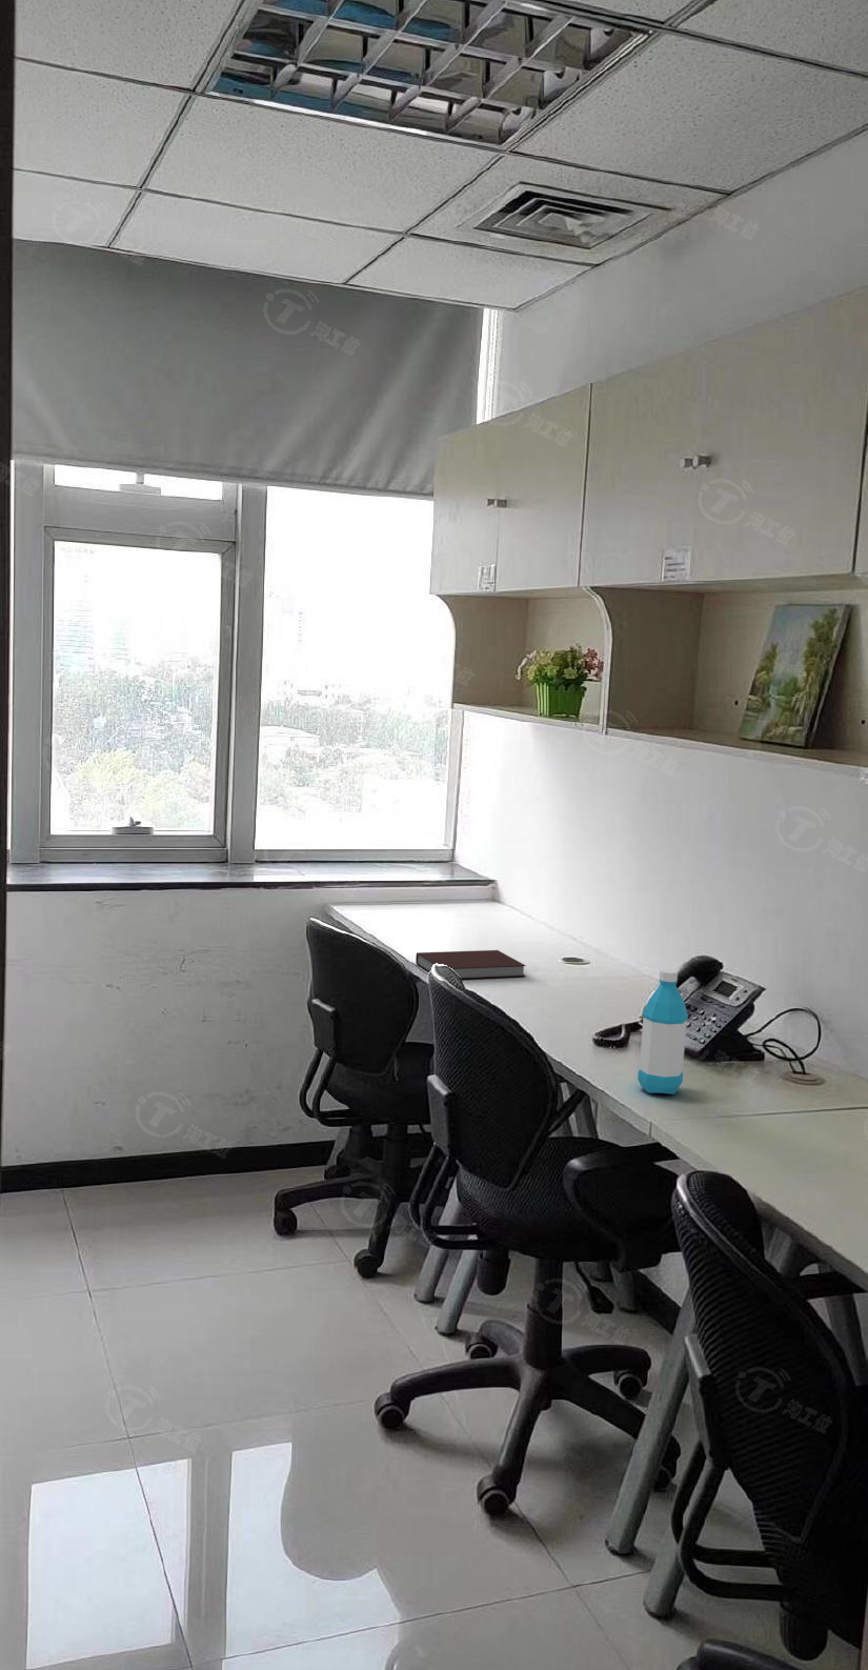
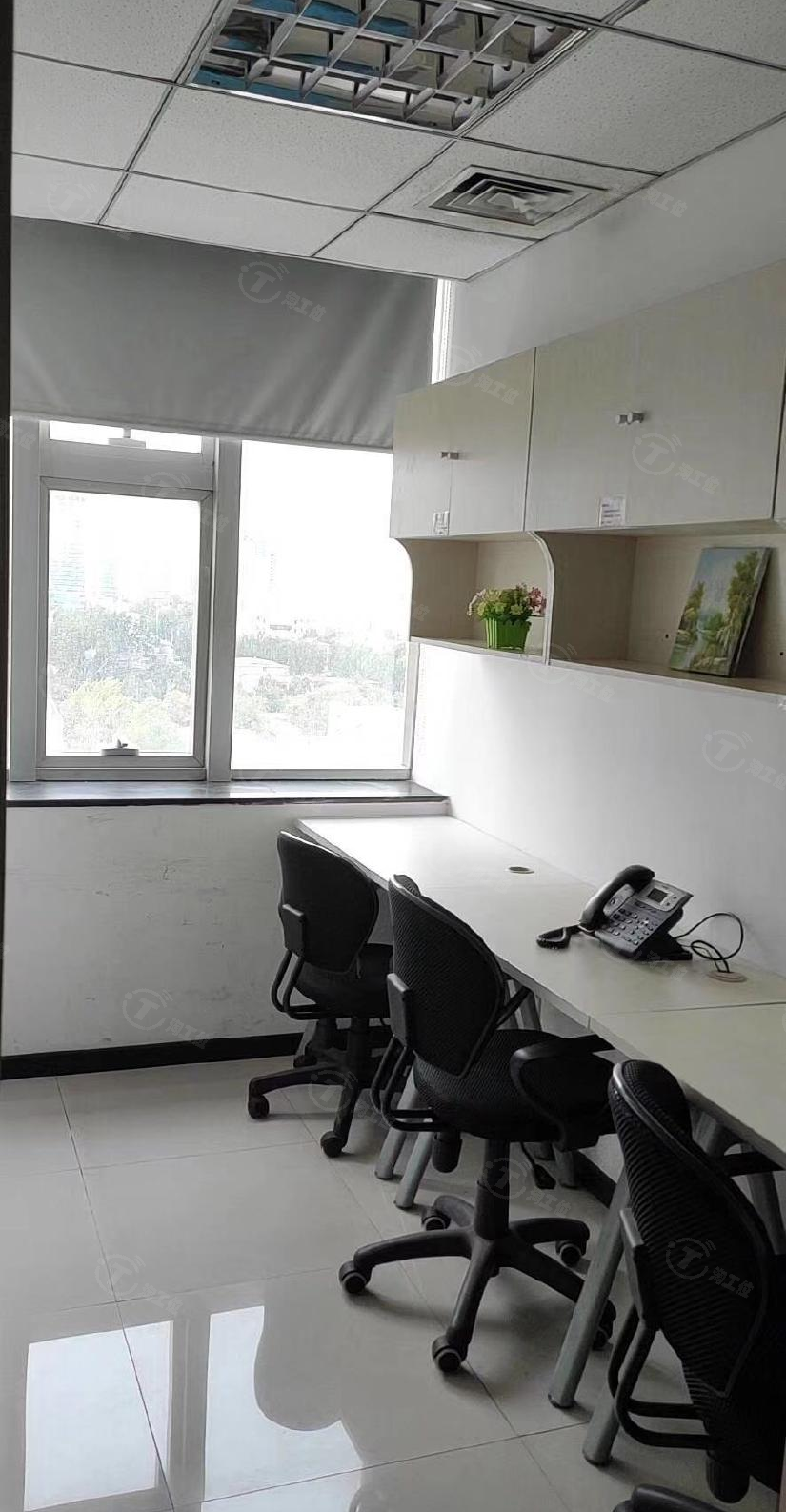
- water bottle [636,969,689,1096]
- notebook [414,949,527,980]
